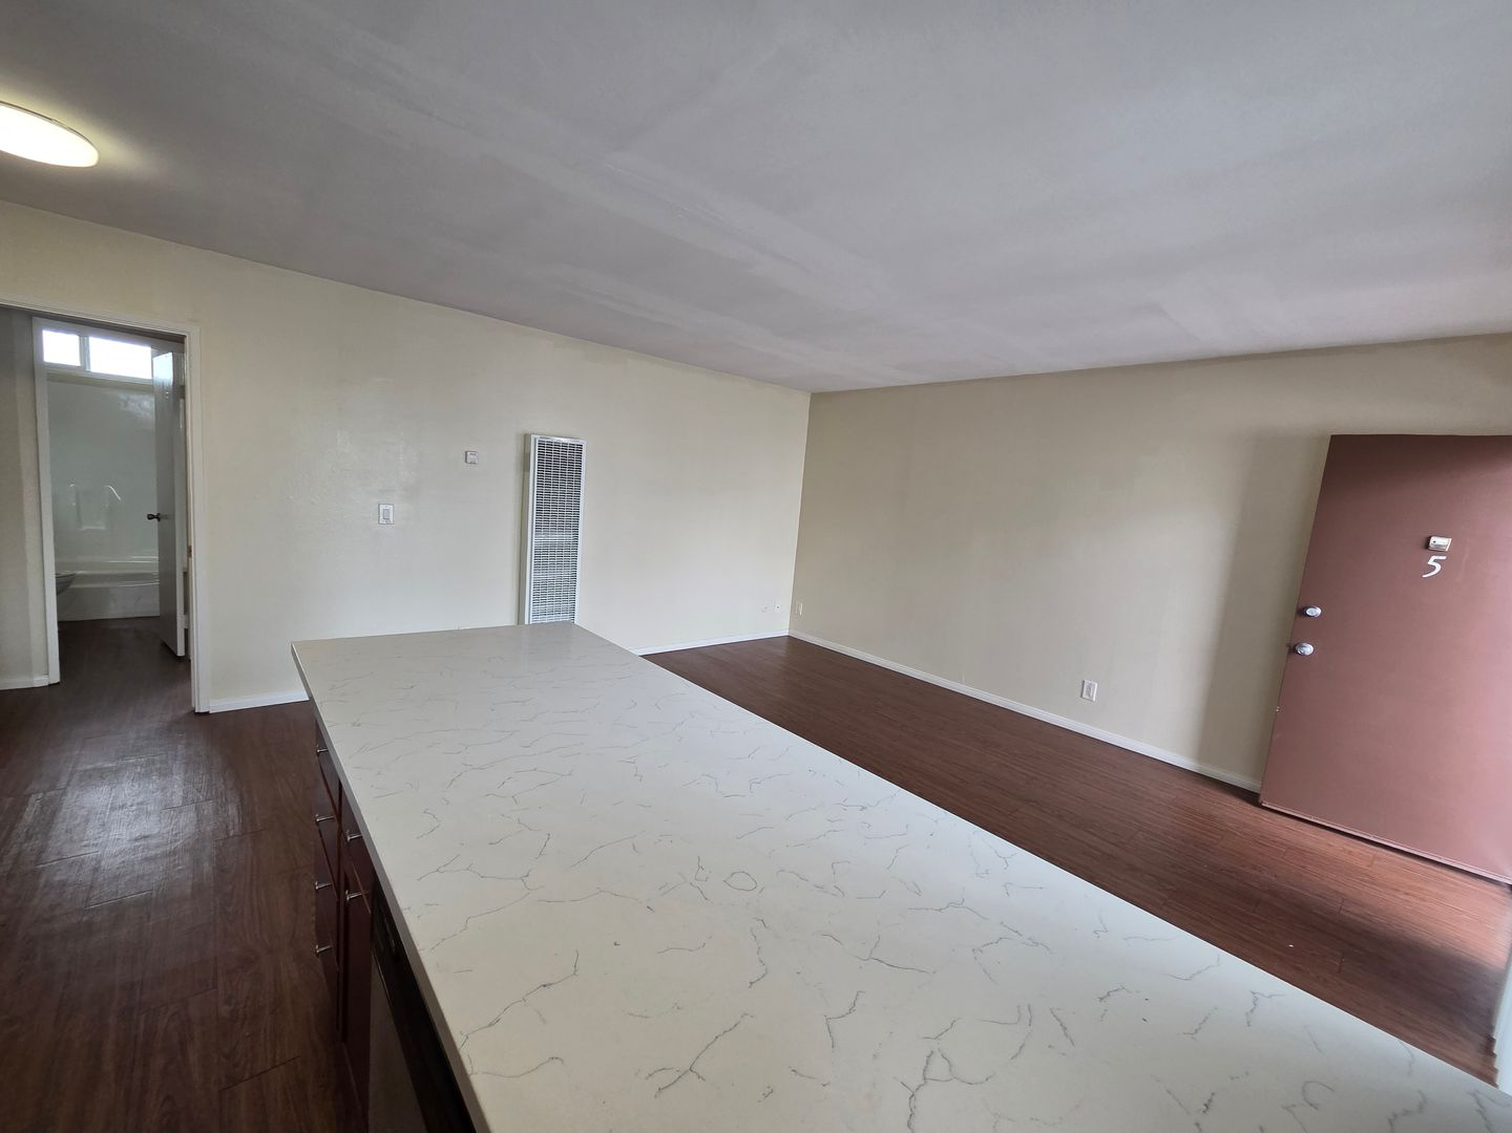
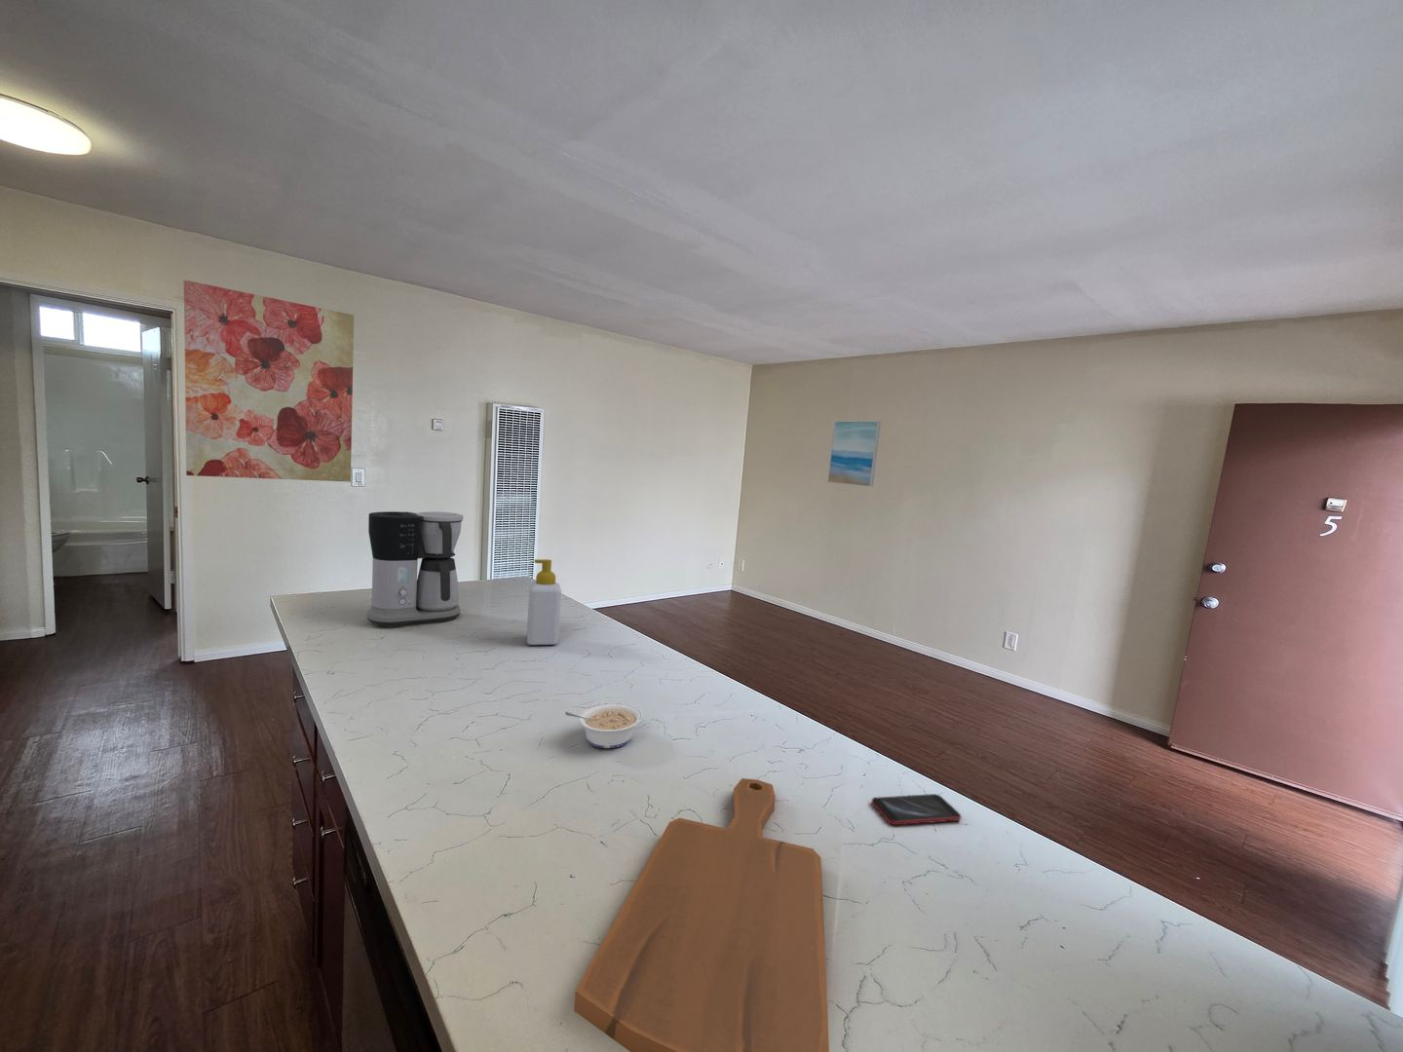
+ coffee maker [367,511,465,629]
+ cutting board [573,777,830,1052]
+ wall art [183,278,355,483]
+ wall art [826,420,882,488]
+ smartphone [871,793,962,825]
+ legume [565,703,643,749]
+ soap bottle [526,558,562,645]
